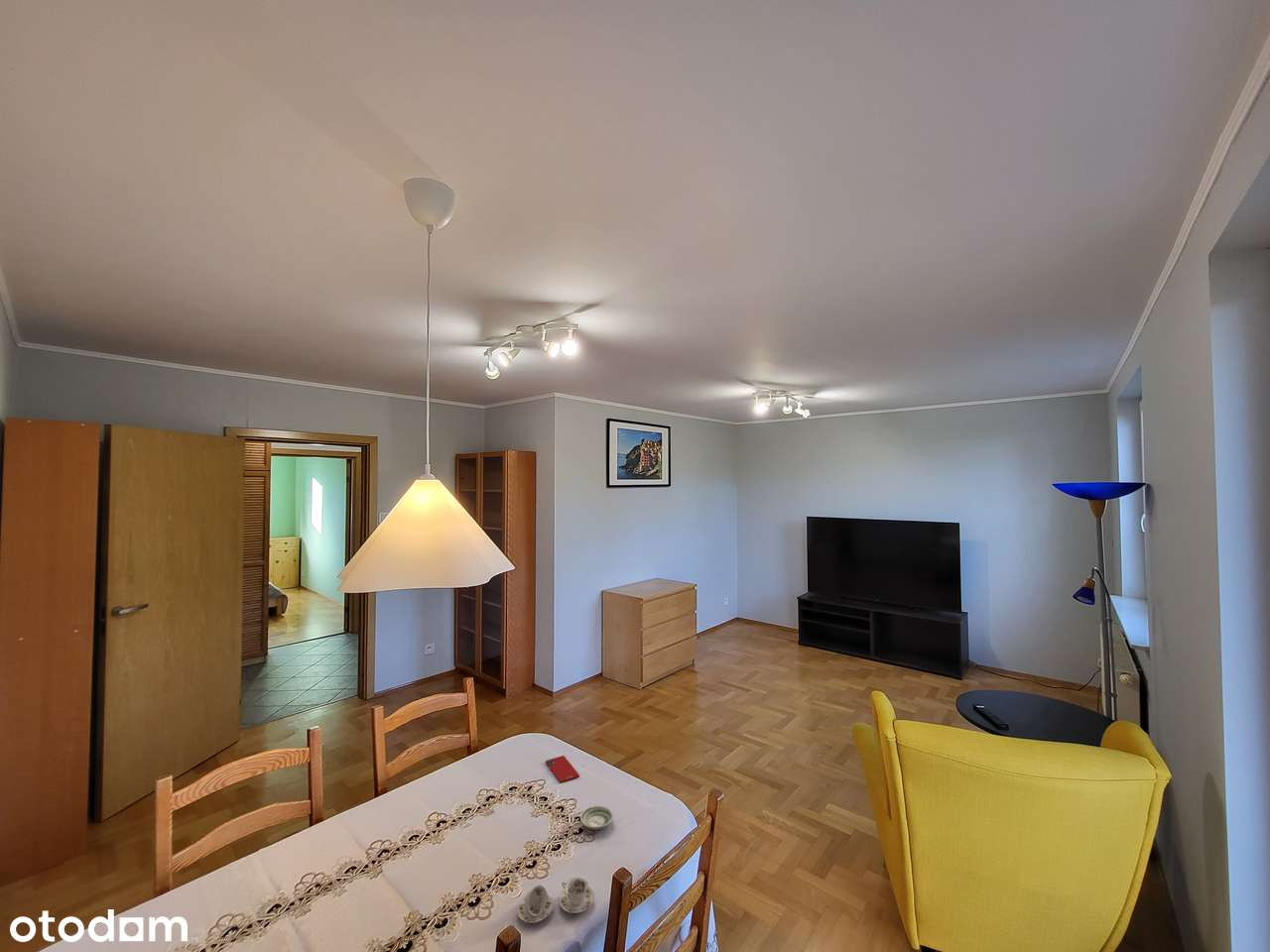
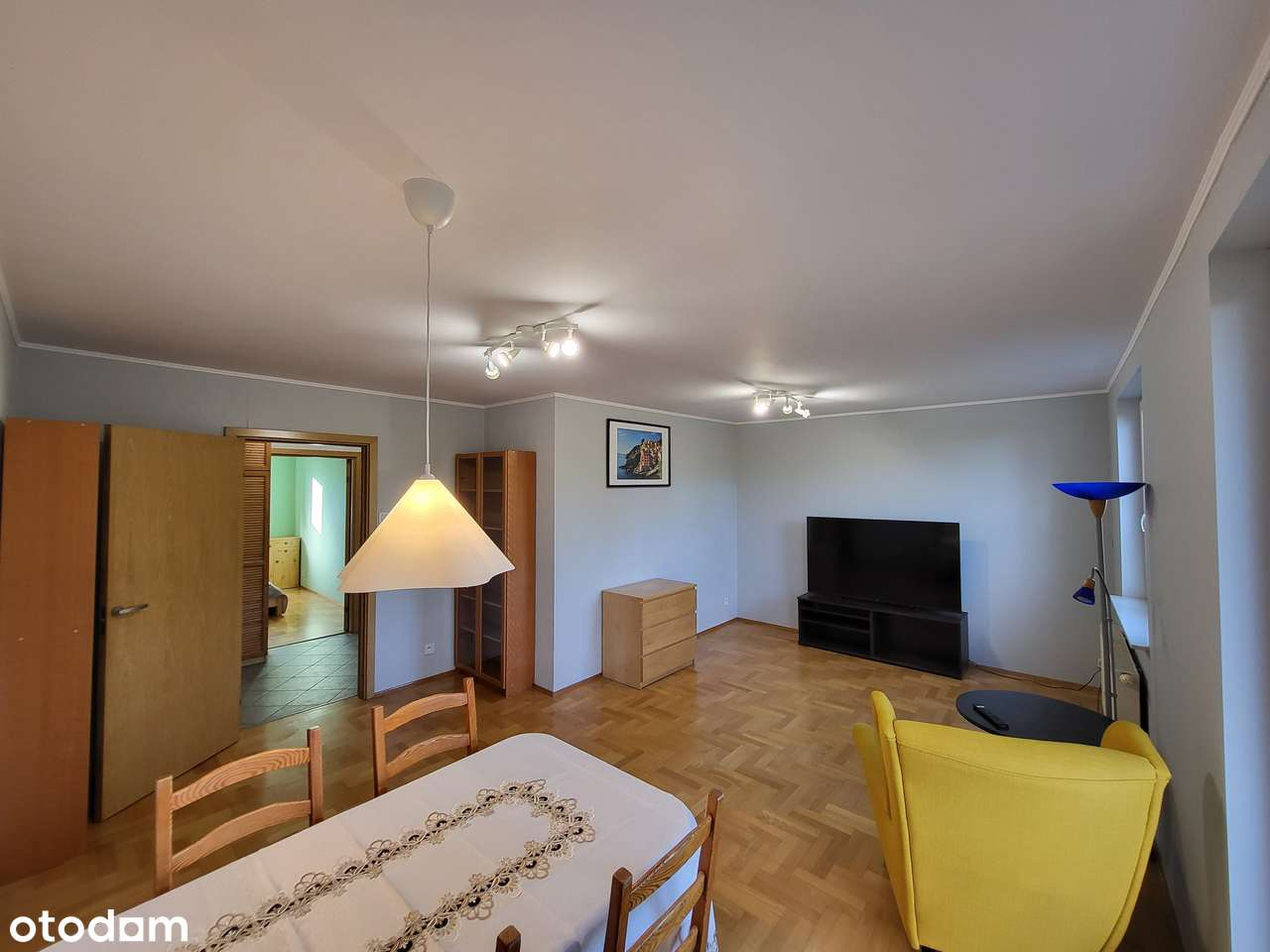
- saucer [579,805,614,831]
- smartphone [545,755,580,783]
- chinaware [516,877,595,924]
